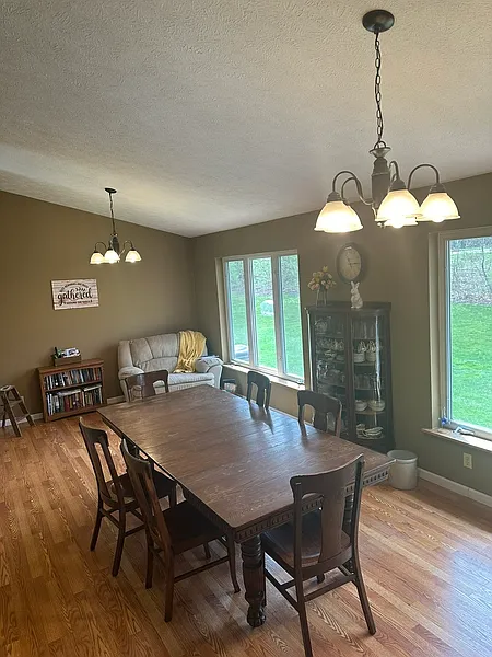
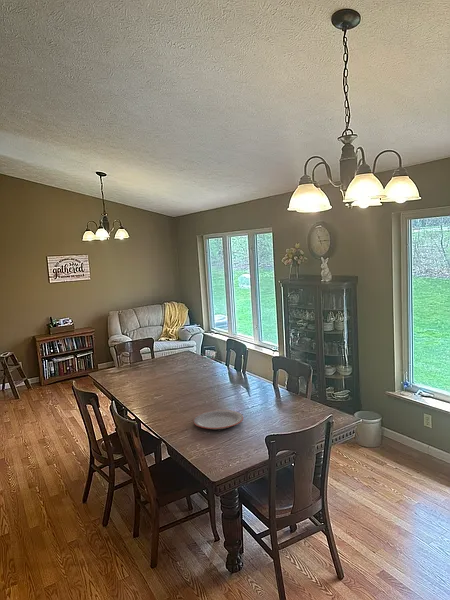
+ plate [192,409,244,430]
